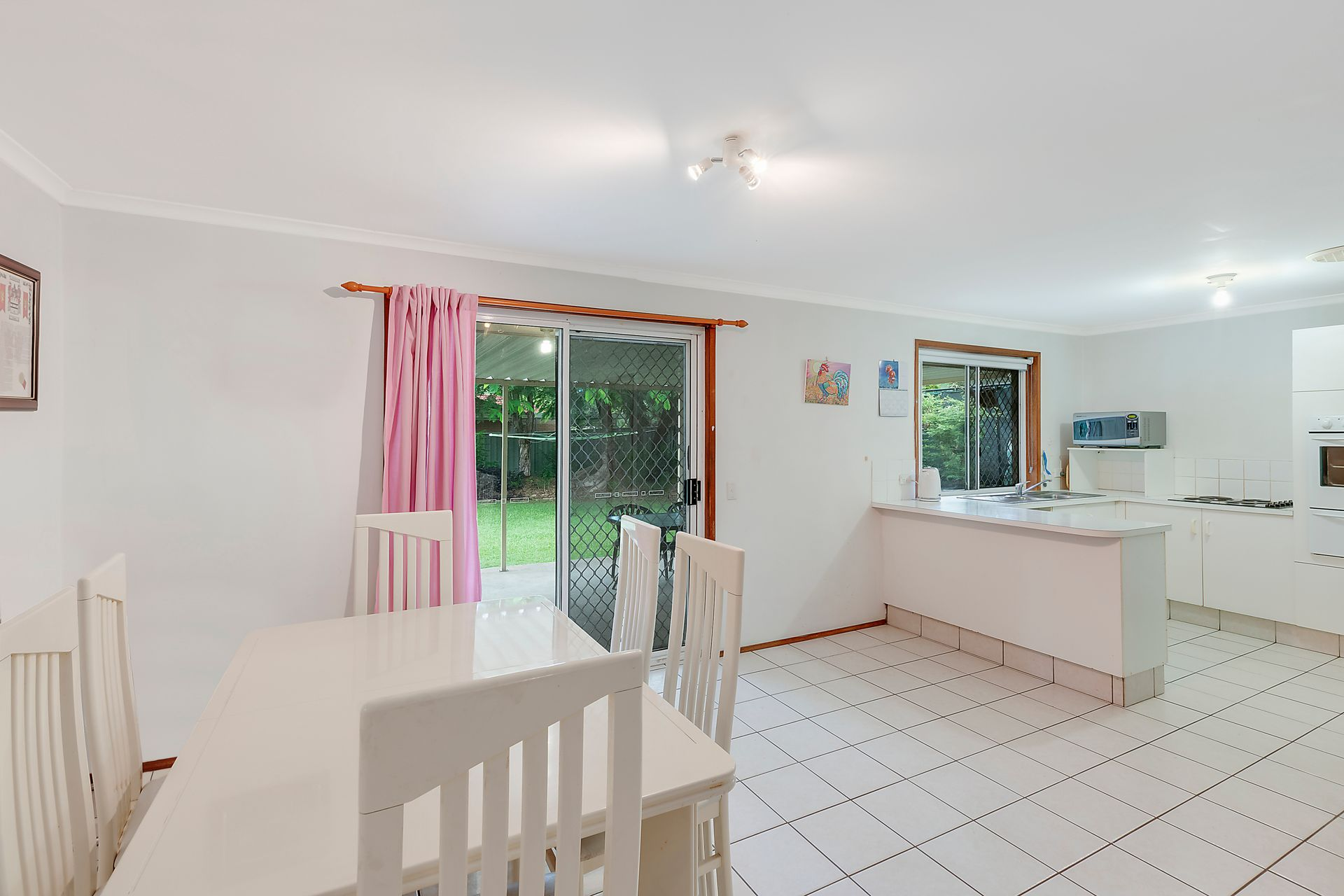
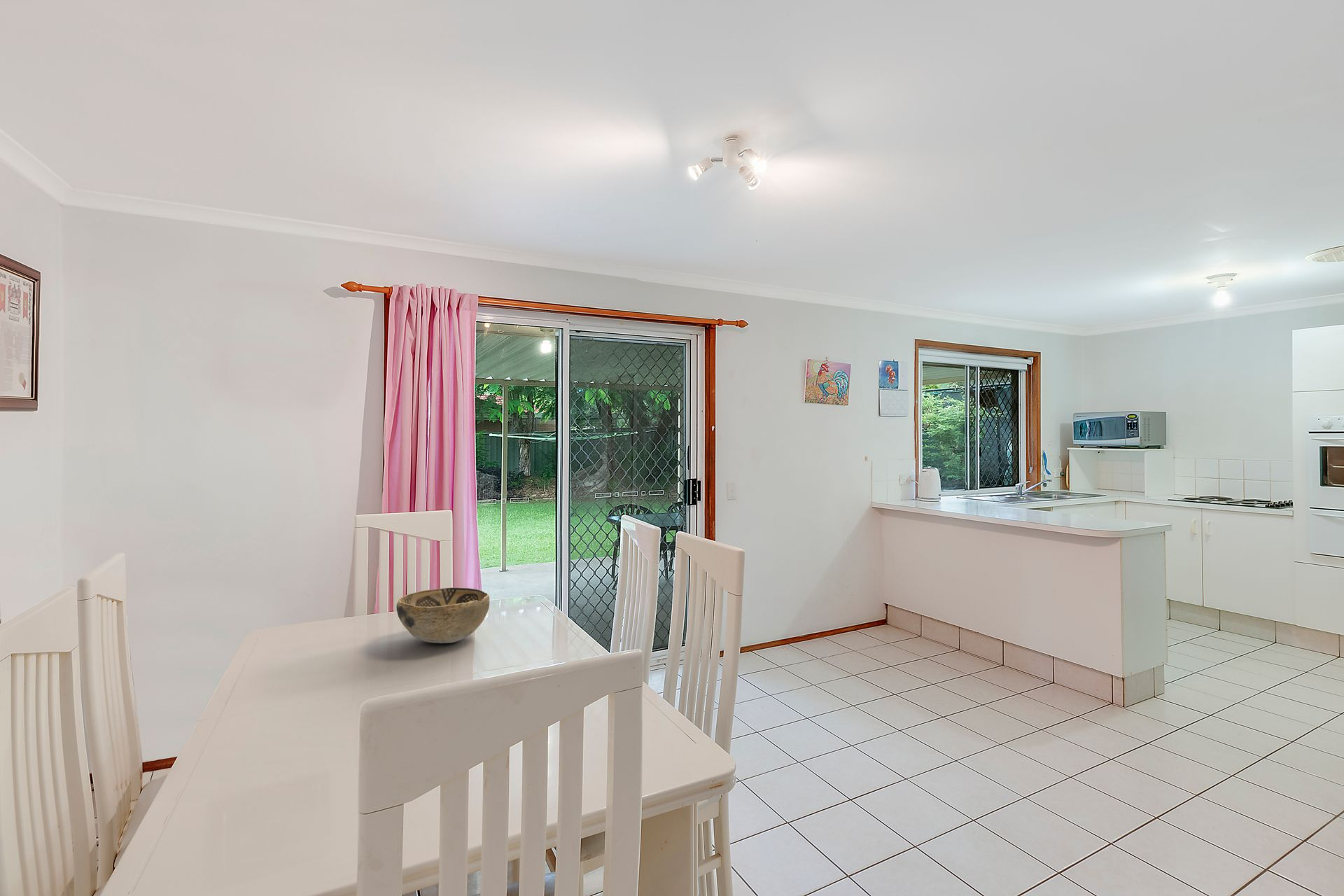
+ decorative bowl [395,587,490,644]
